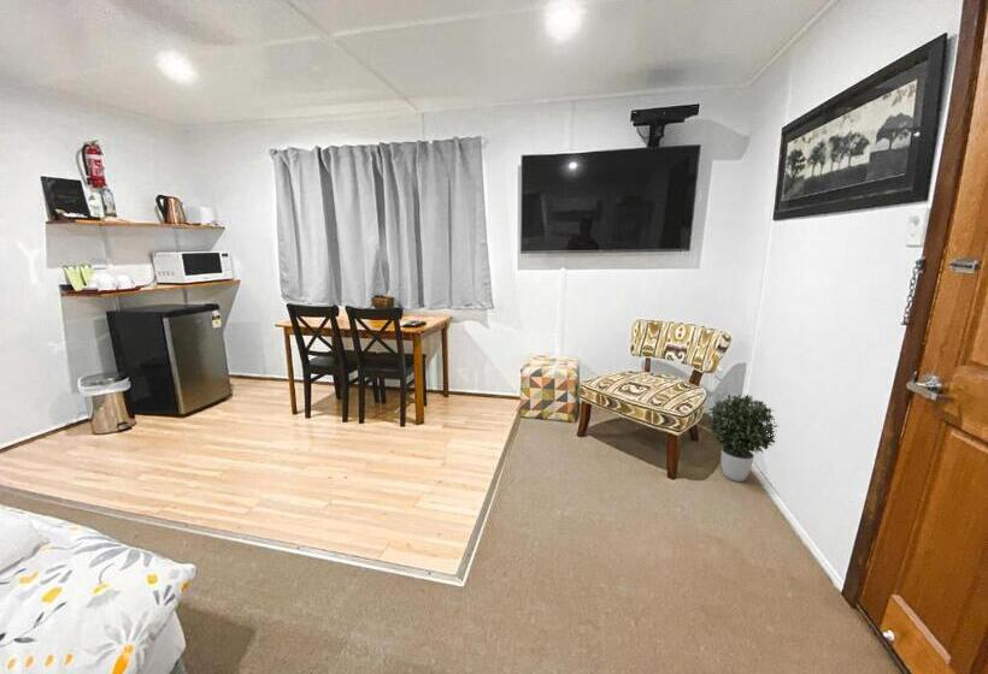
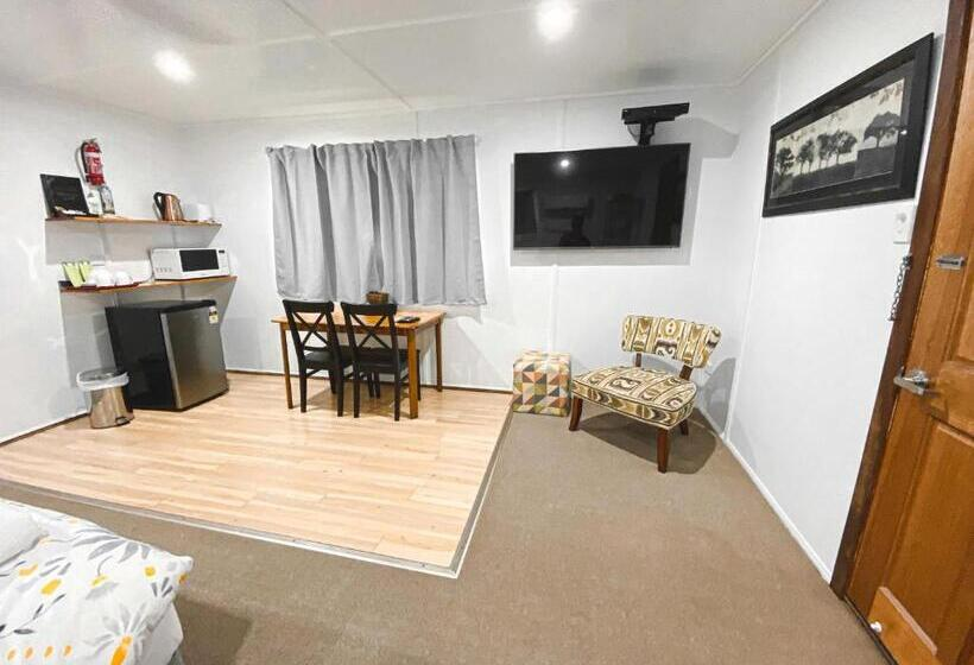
- potted plant [704,394,778,483]
